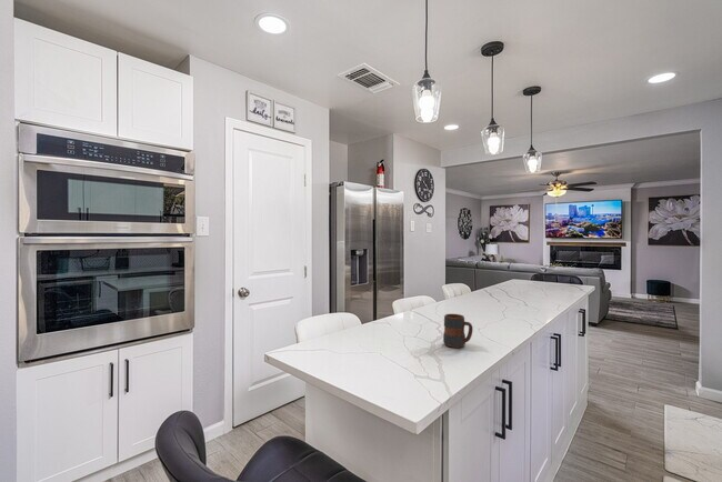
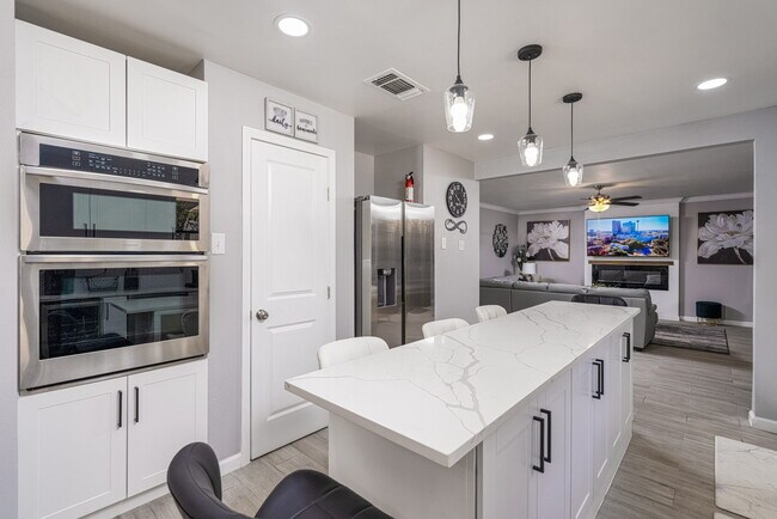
- mug [442,313,474,349]
